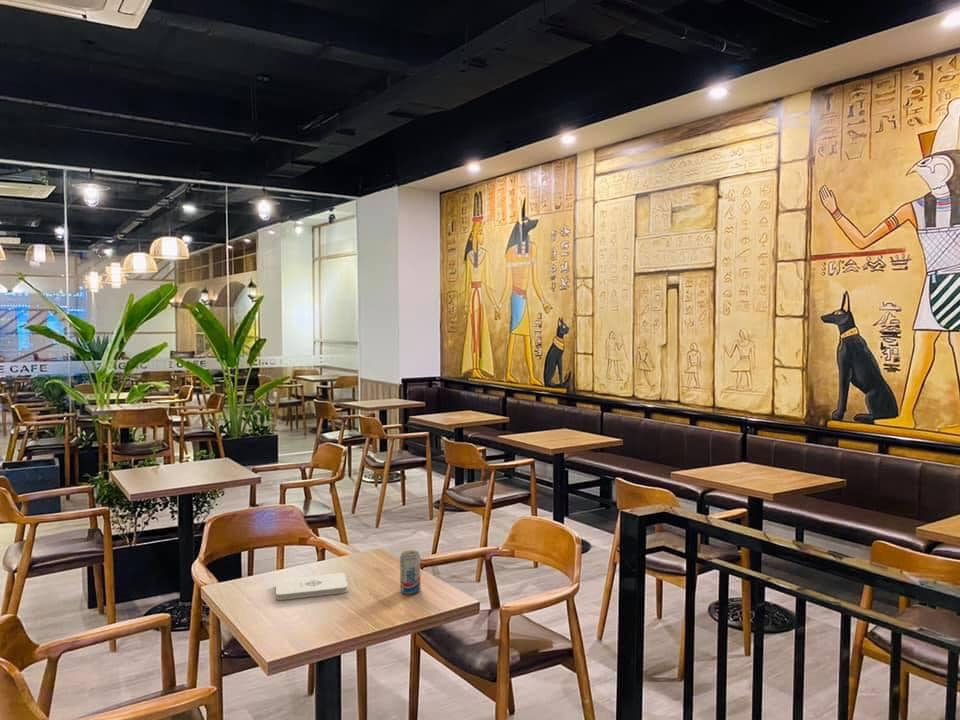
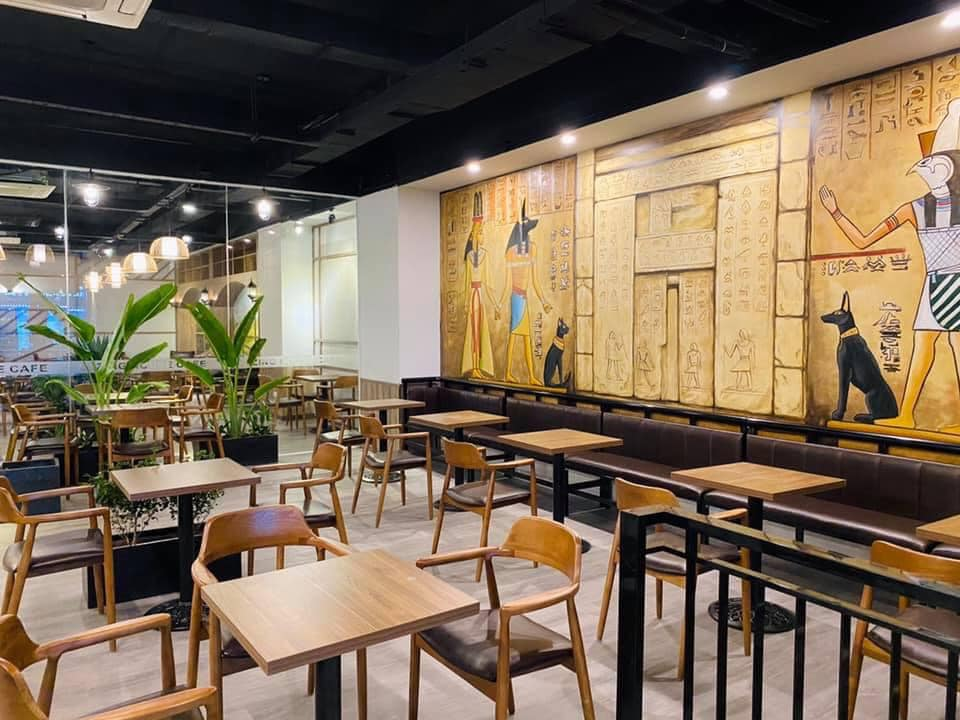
- notepad [275,572,349,601]
- beverage can [399,549,422,595]
